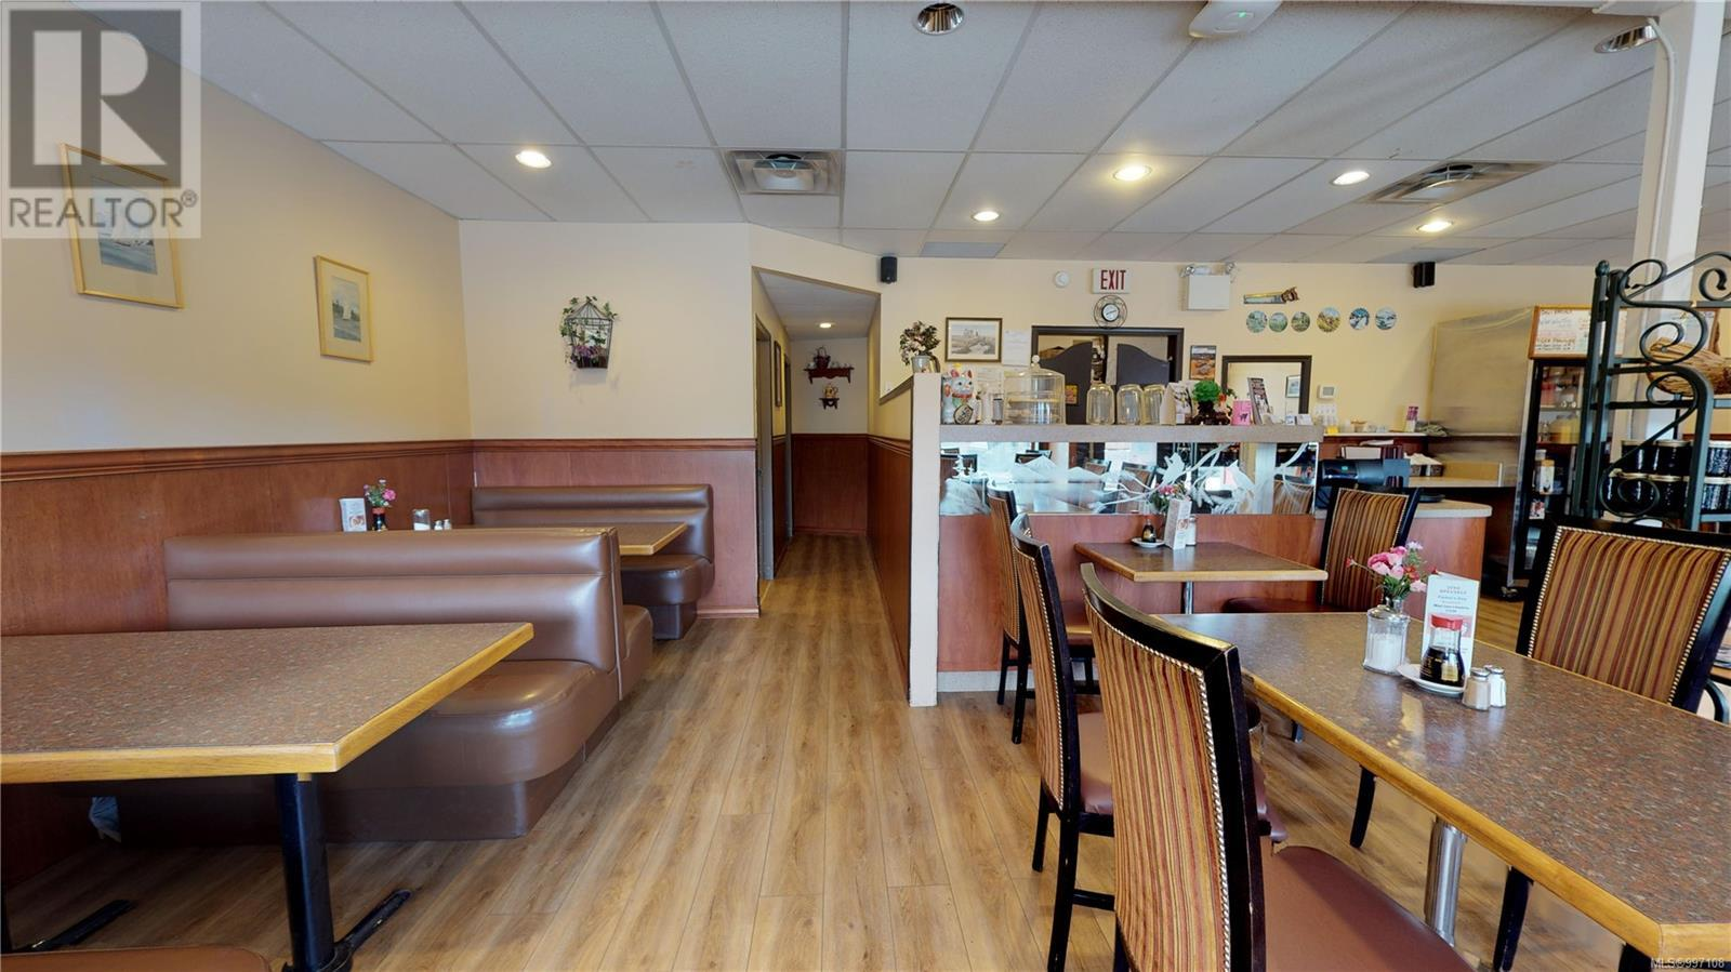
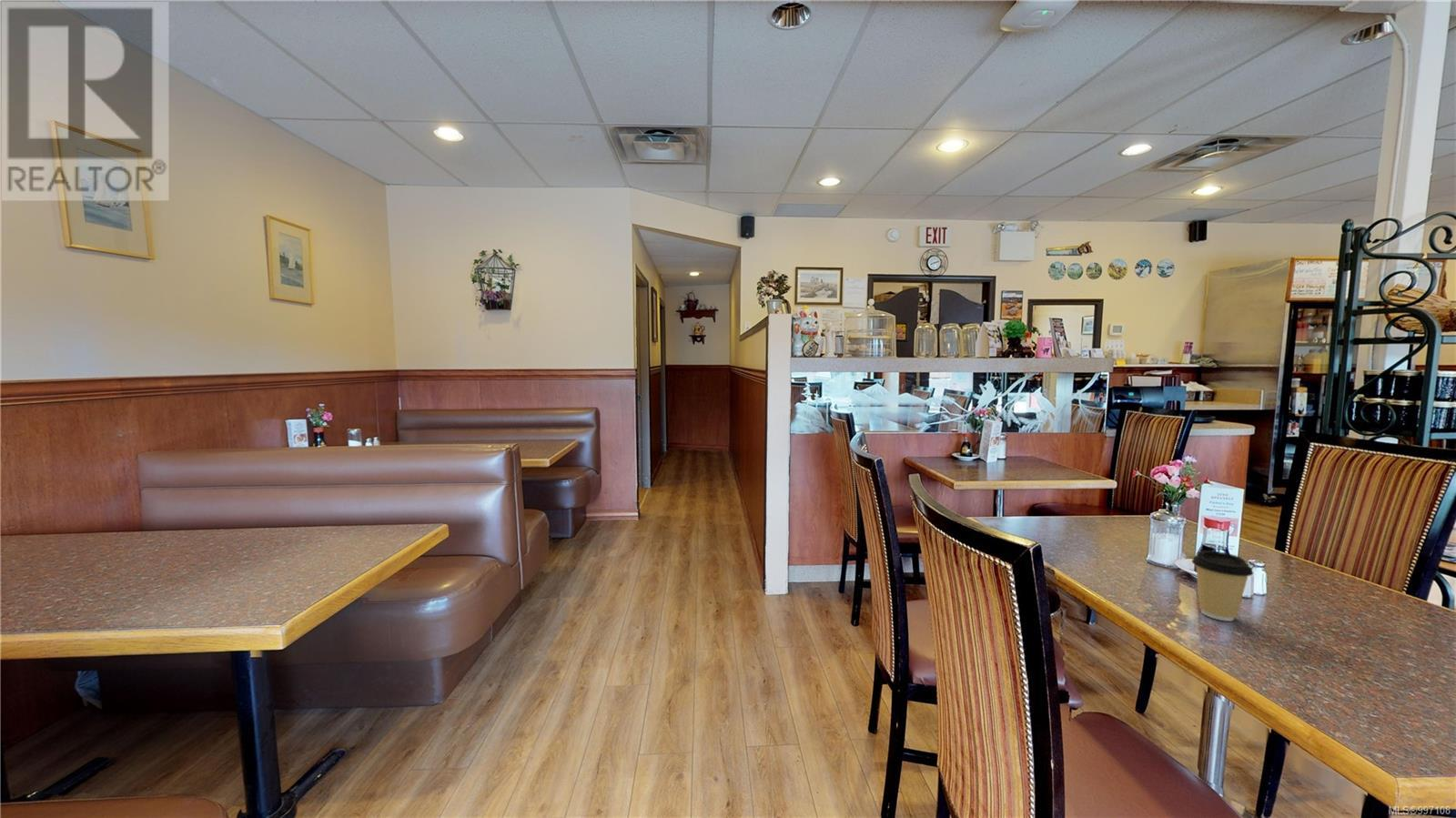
+ coffee cup [1191,550,1254,622]
